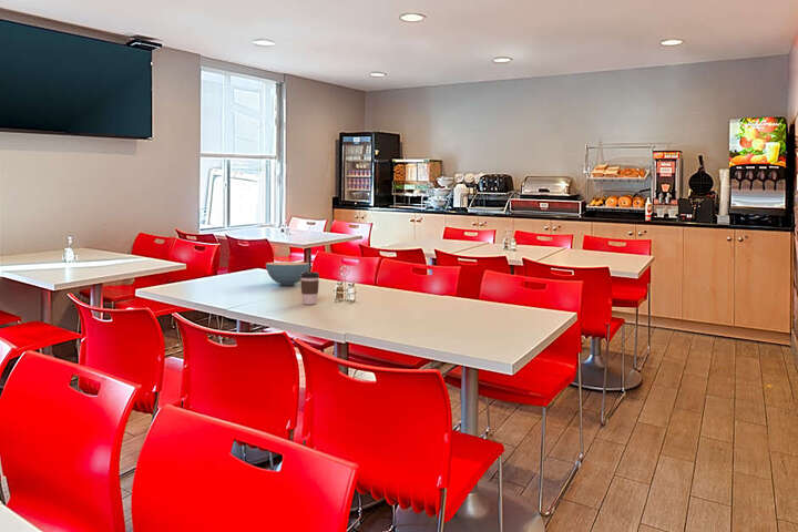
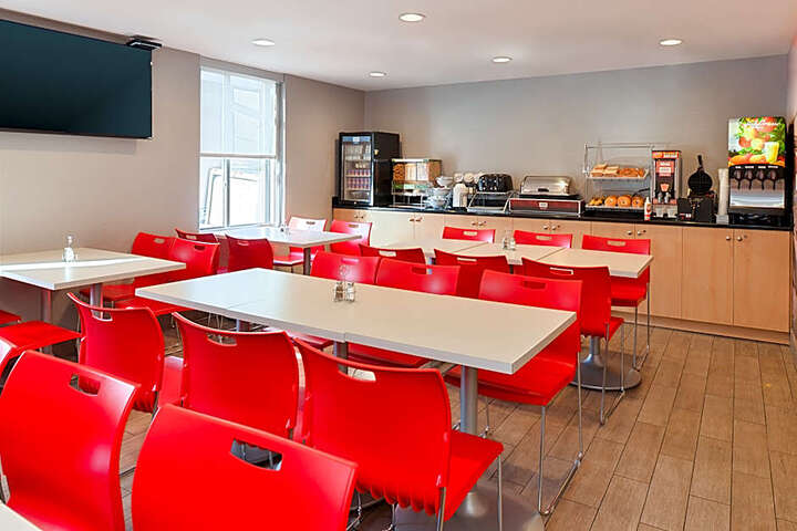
- coffee cup [300,272,320,305]
- cereal bowl [265,260,310,287]
